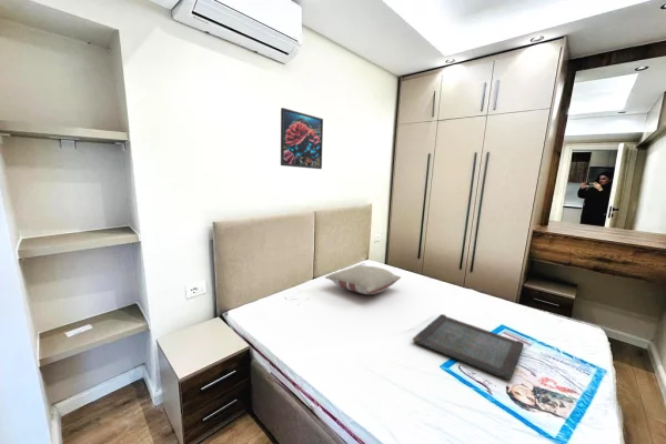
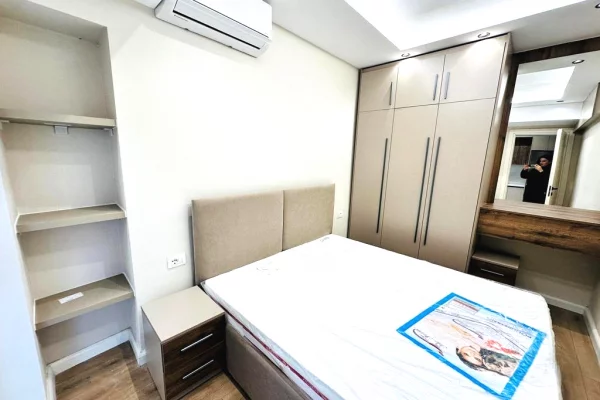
- pillow [324,264,402,295]
- serving tray [412,313,525,381]
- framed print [280,107,324,170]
